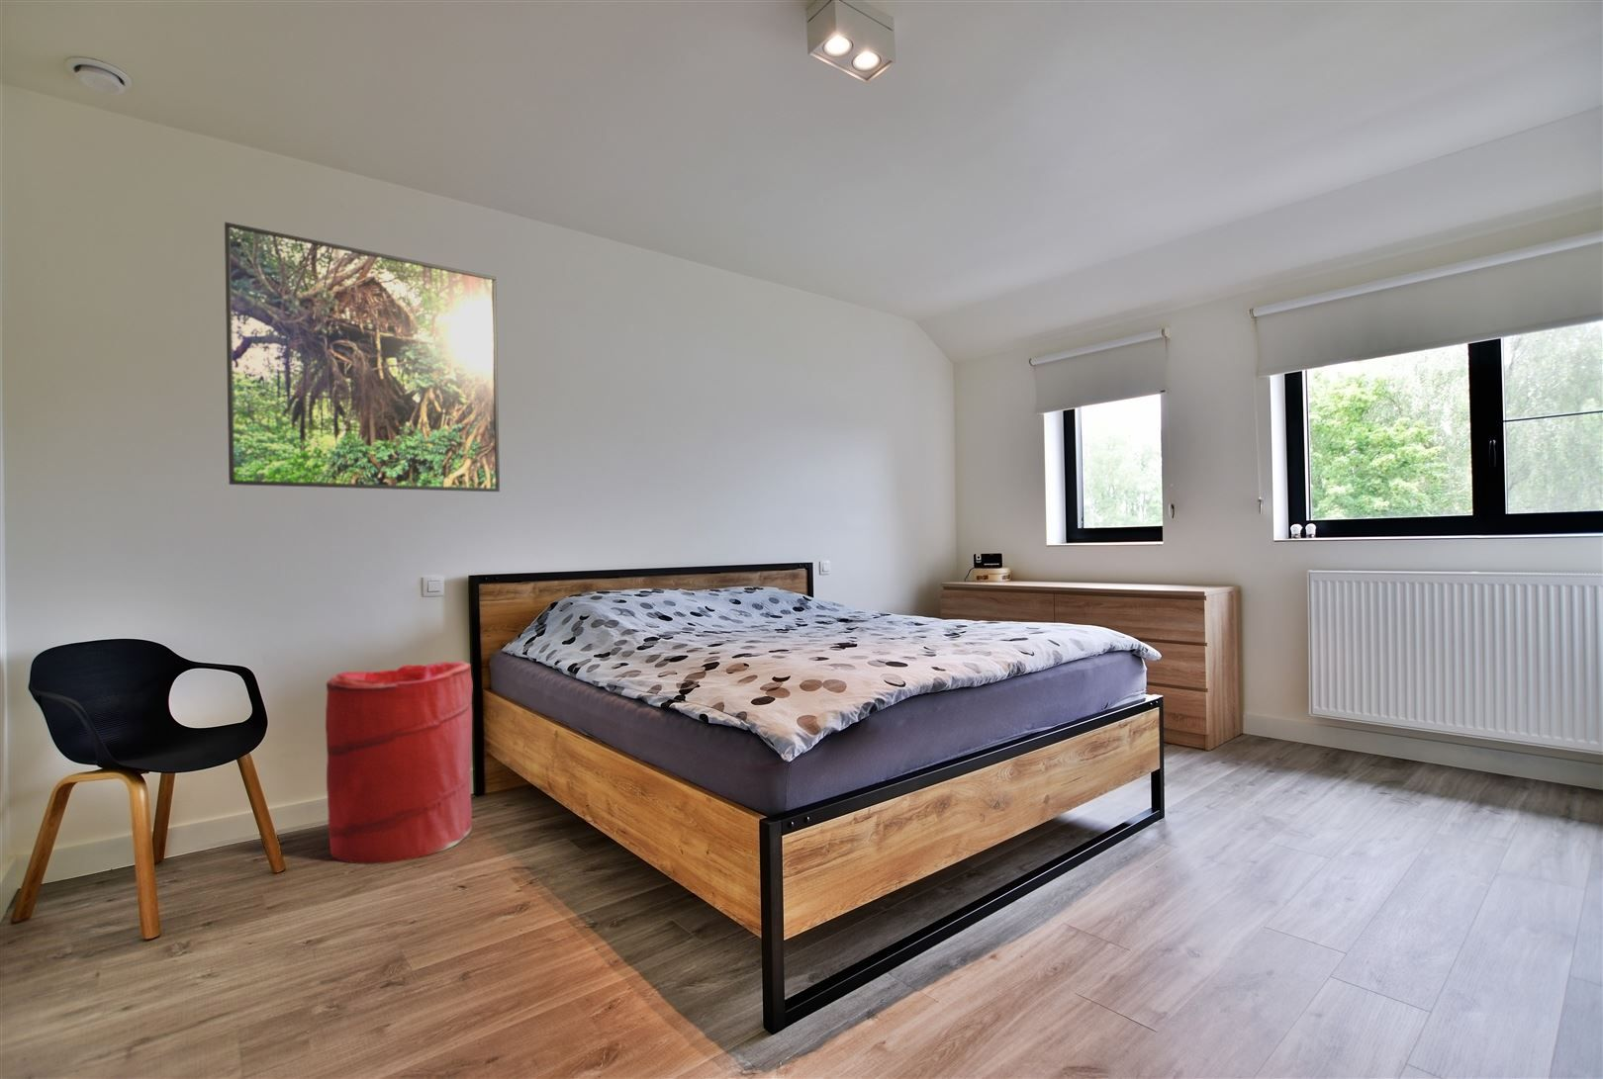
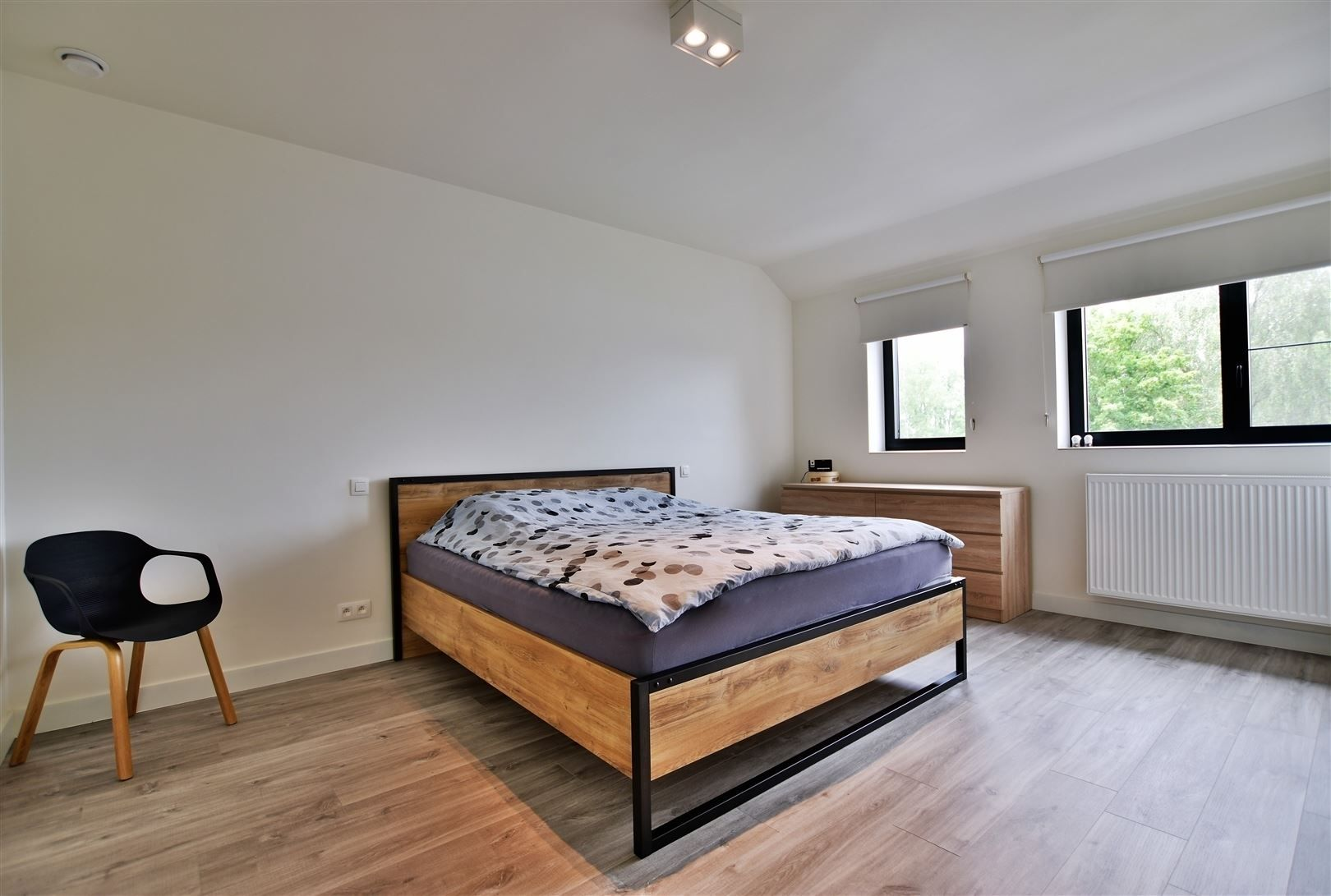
- laundry hamper [324,660,475,866]
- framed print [224,222,501,493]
